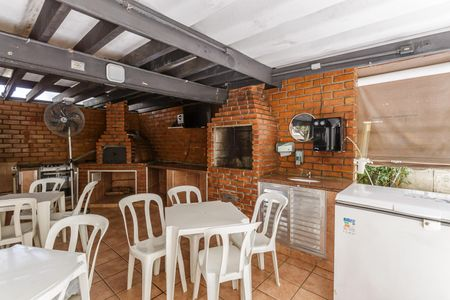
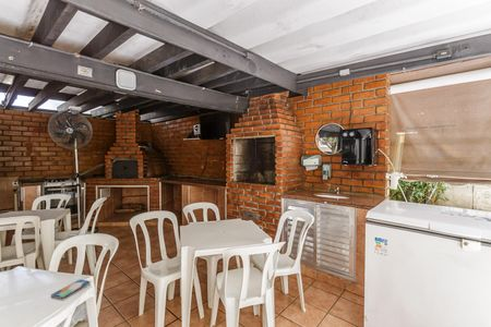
+ smartphone [50,279,91,300]
